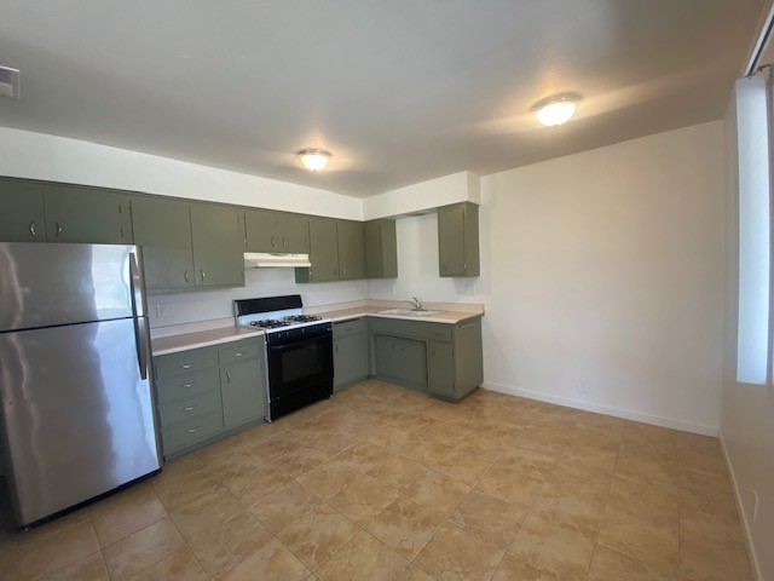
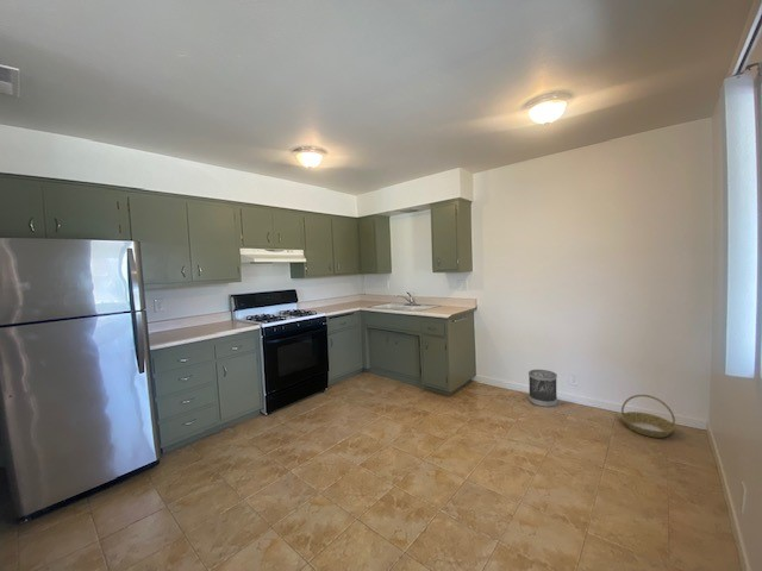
+ wastebasket [527,369,558,408]
+ basket [620,394,676,439]
